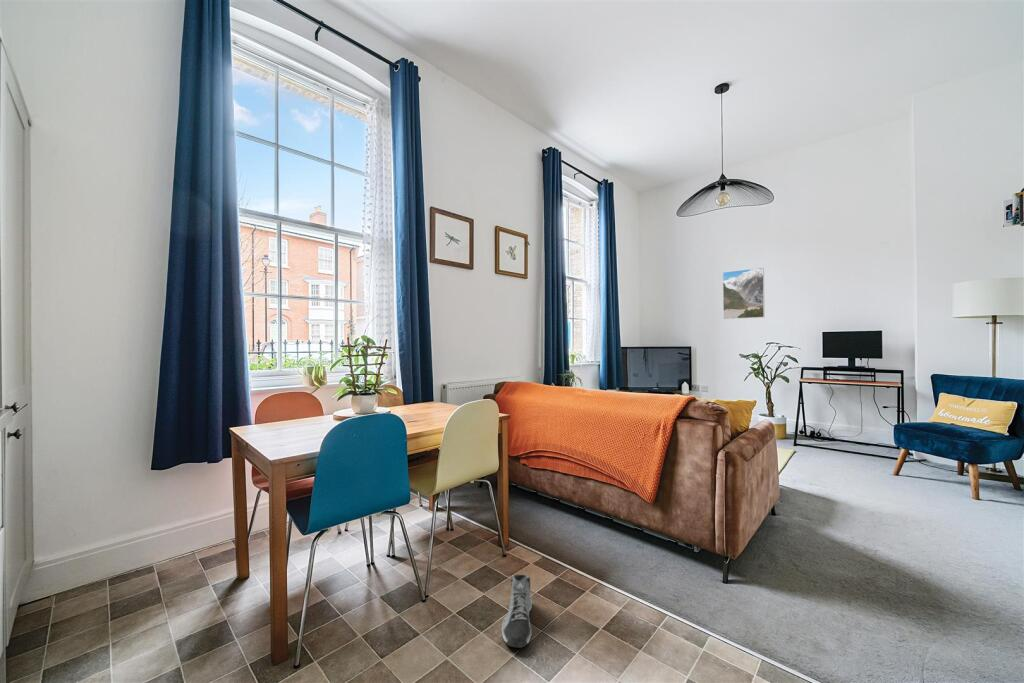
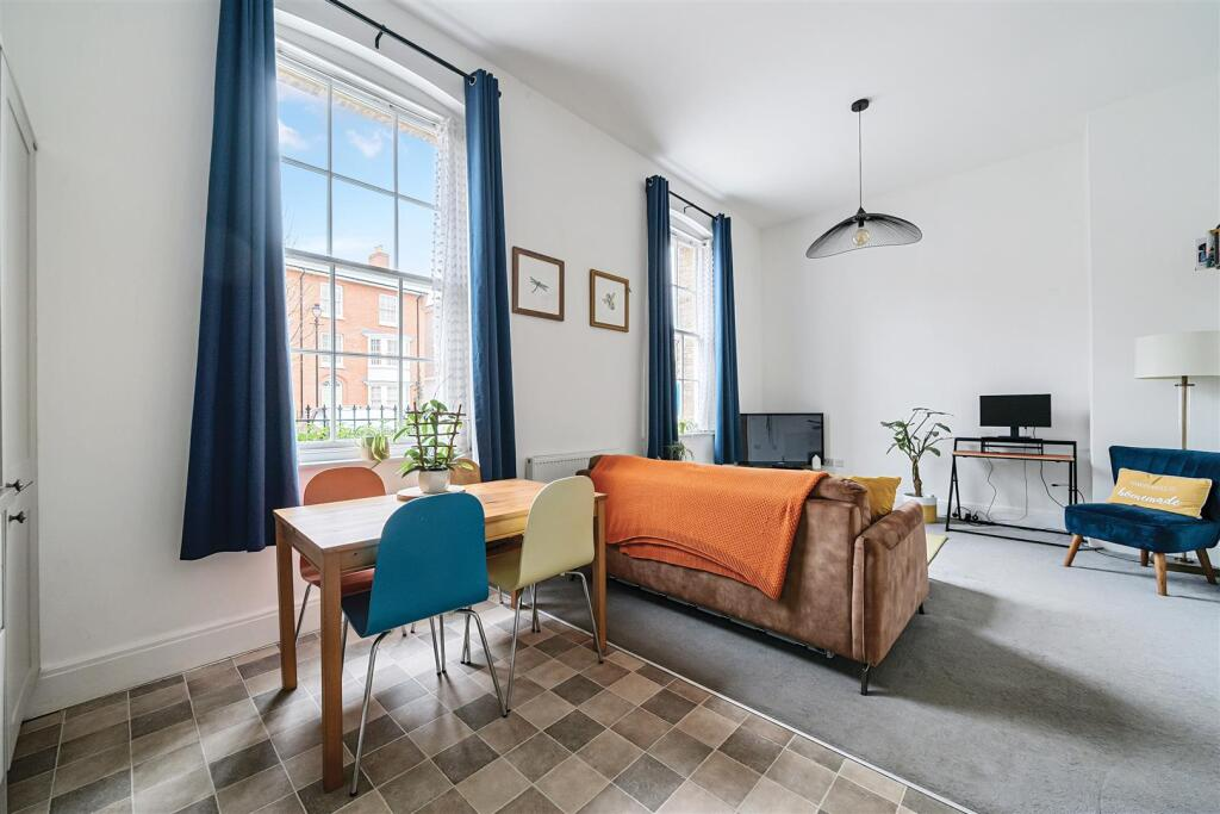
- sneaker [501,573,533,649]
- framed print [722,267,765,320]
